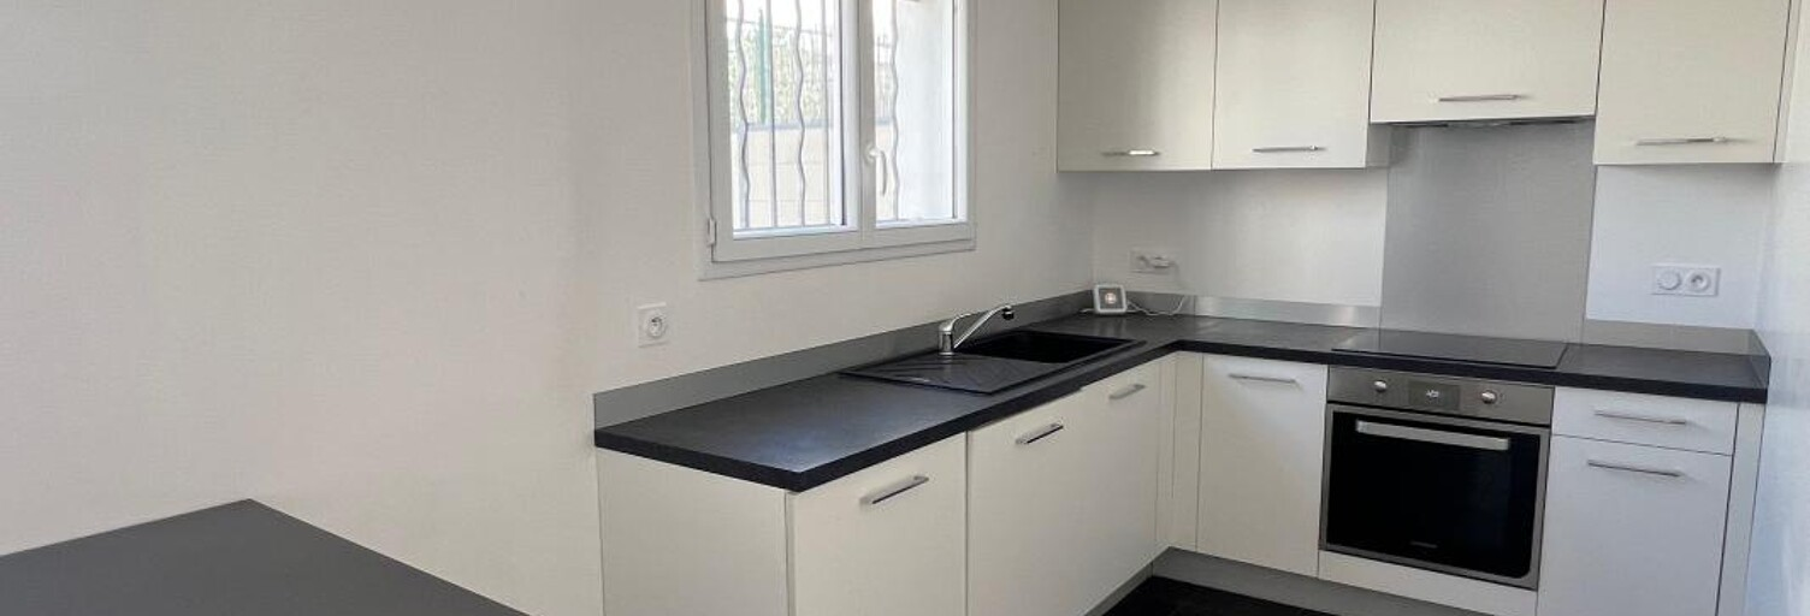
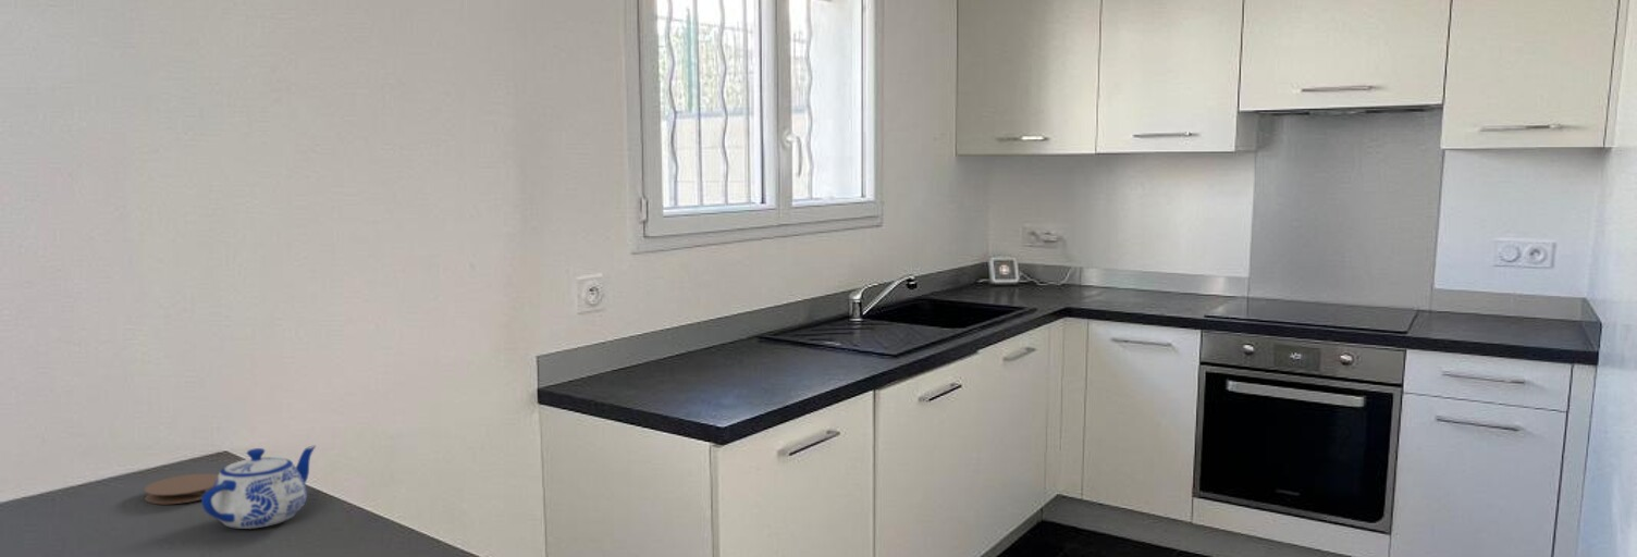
+ coaster [144,472,219,505]
+ teapot [200,445,317,530]
